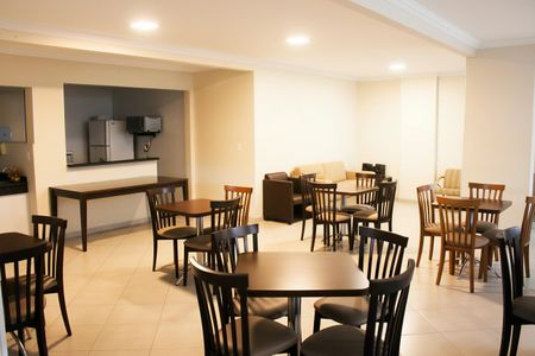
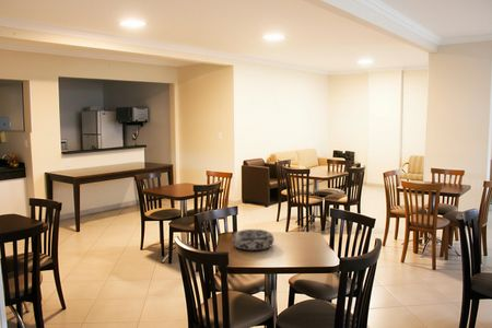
+ decorative bowl [231,229,274,251]
